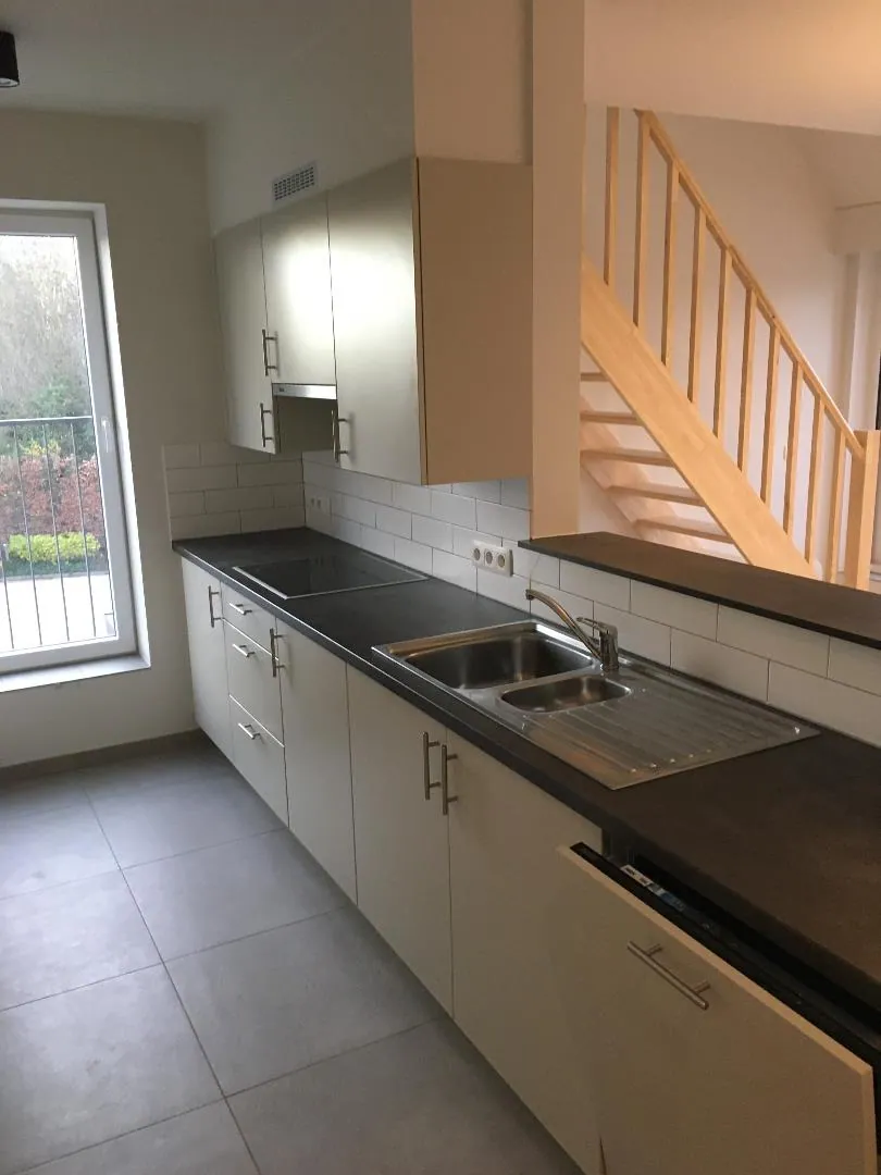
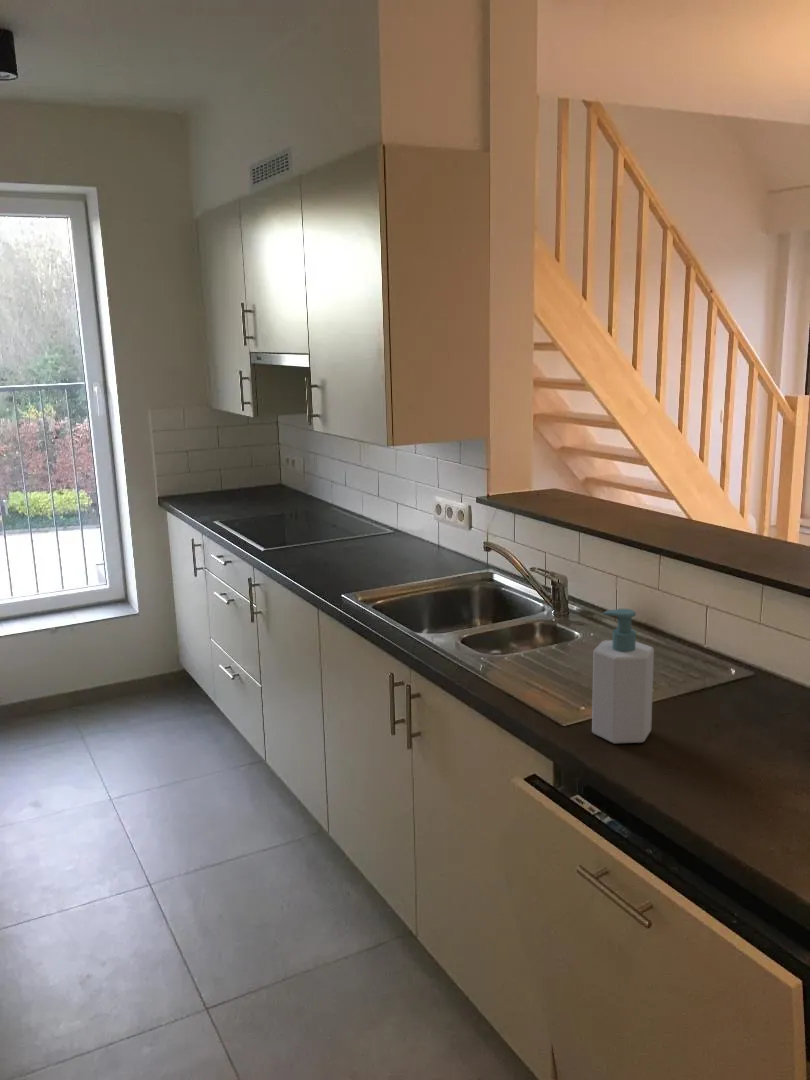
+ soap bottle [591,608,655,745]
